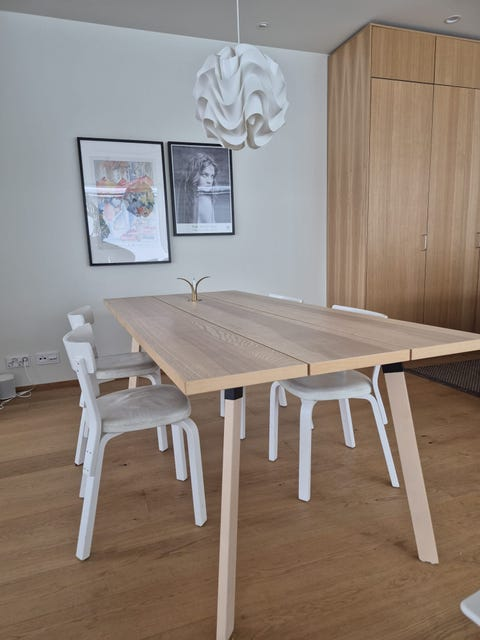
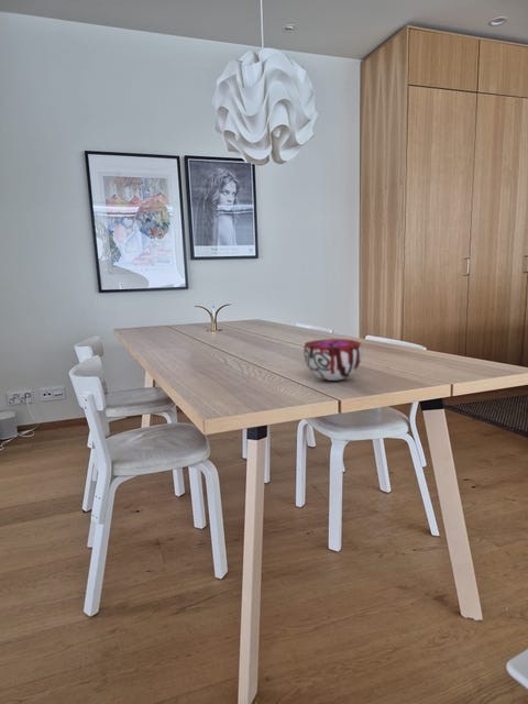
+ decorative bowl [302,338,363,382]
